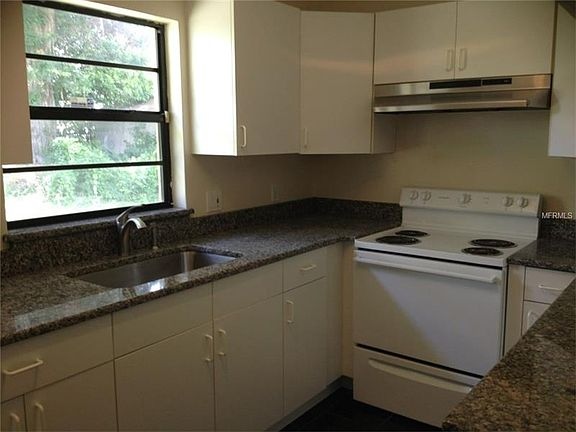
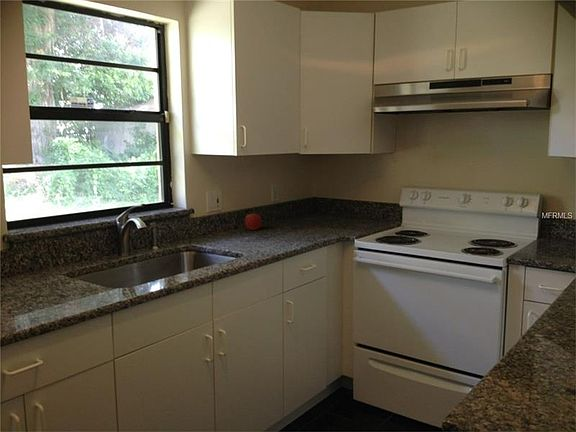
+ apple [244,211,263,231]
